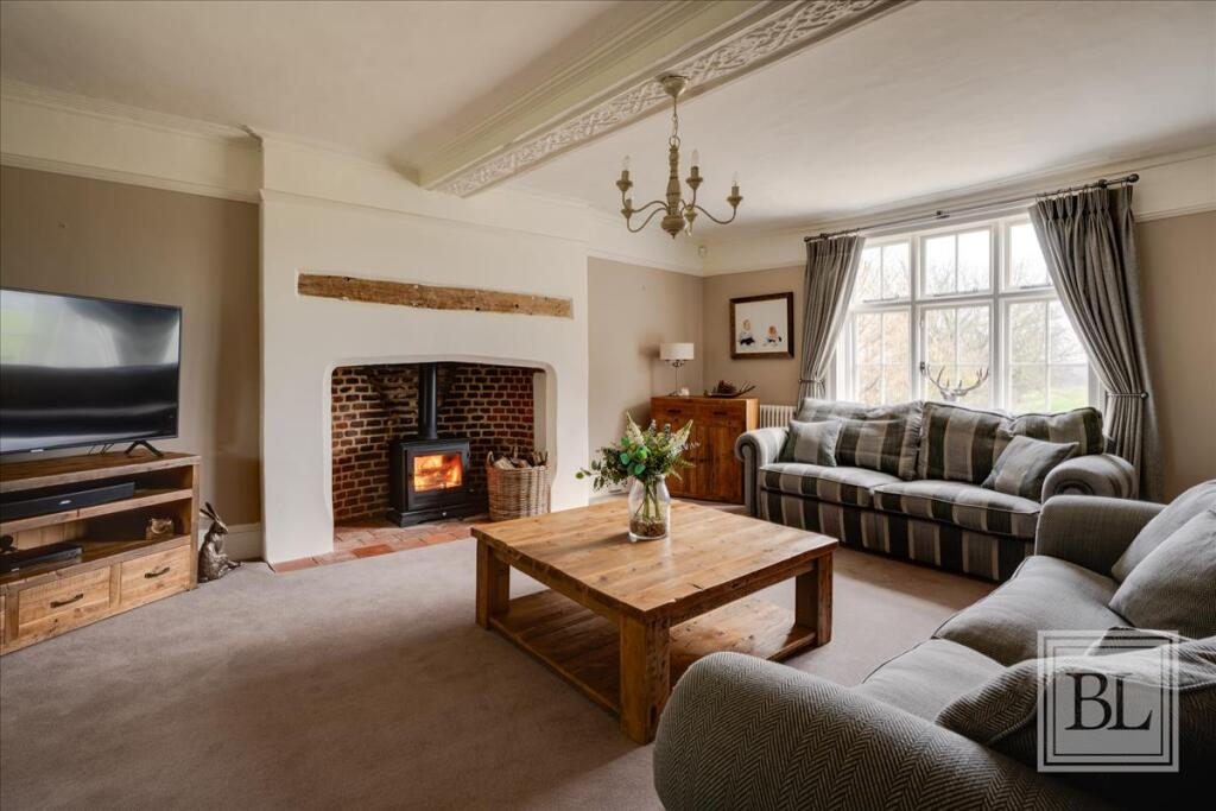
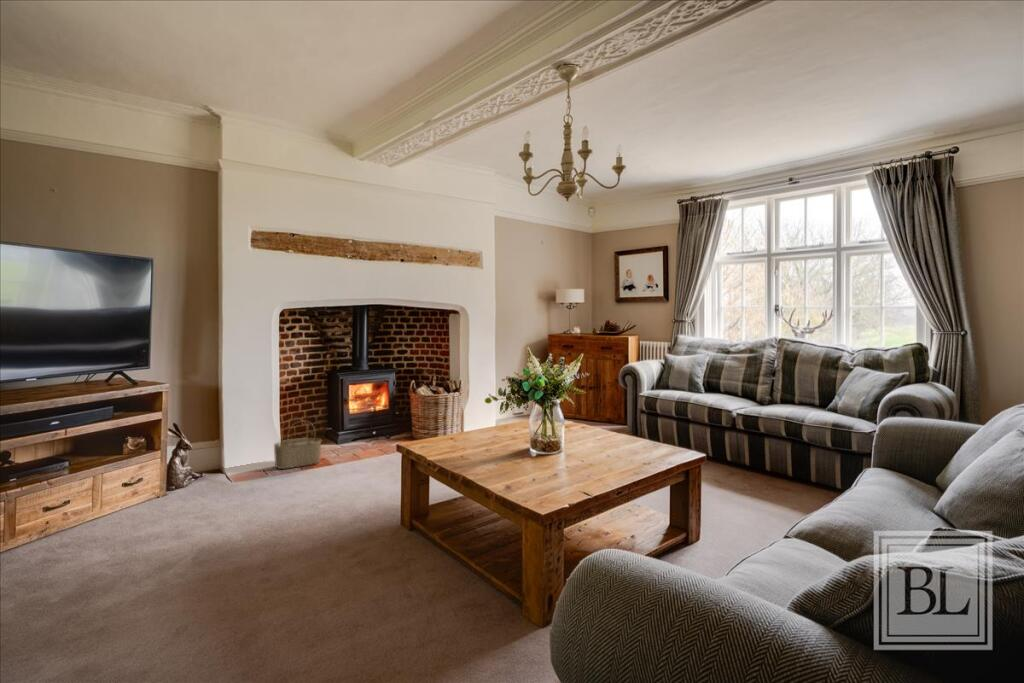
+ wicker basket [273,417,322,470]
